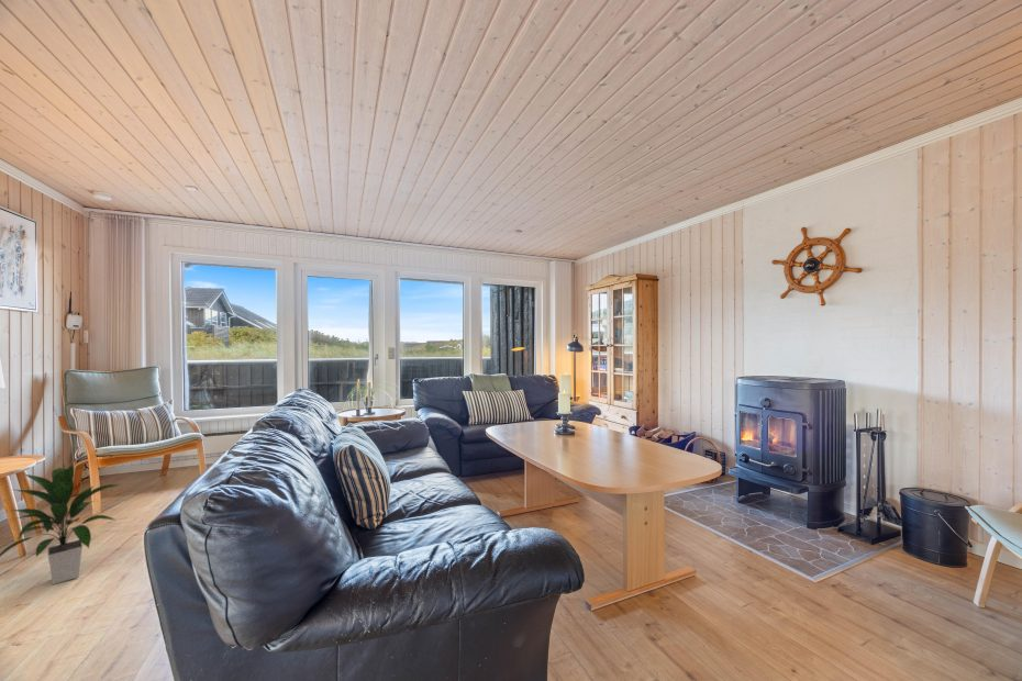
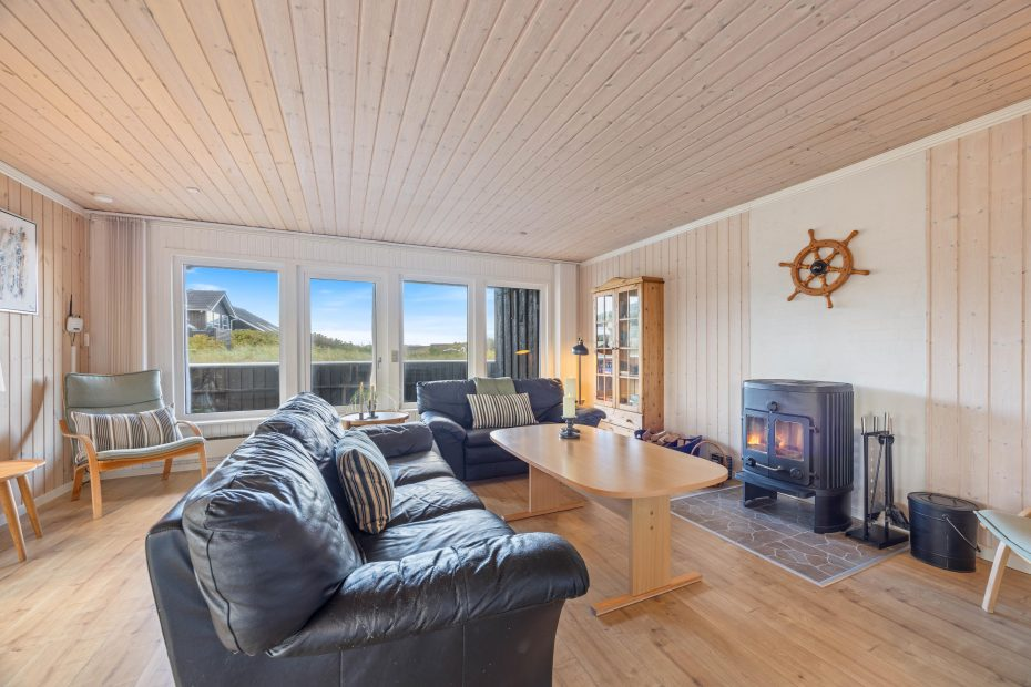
- indoor plant [0,462,121,585]
